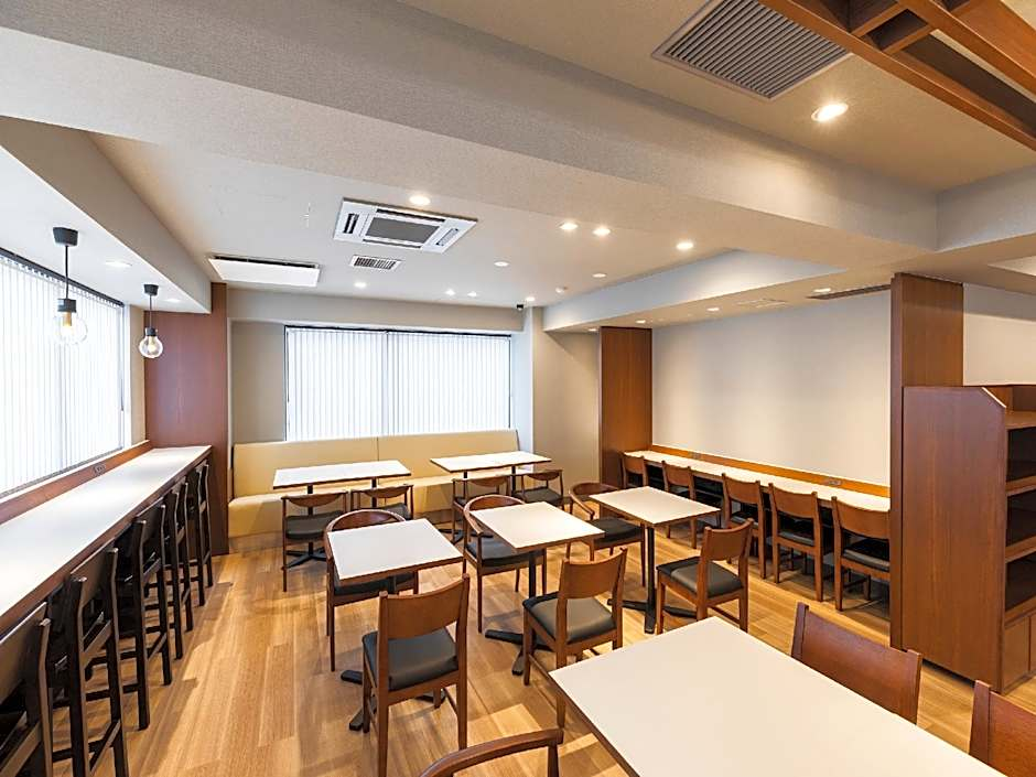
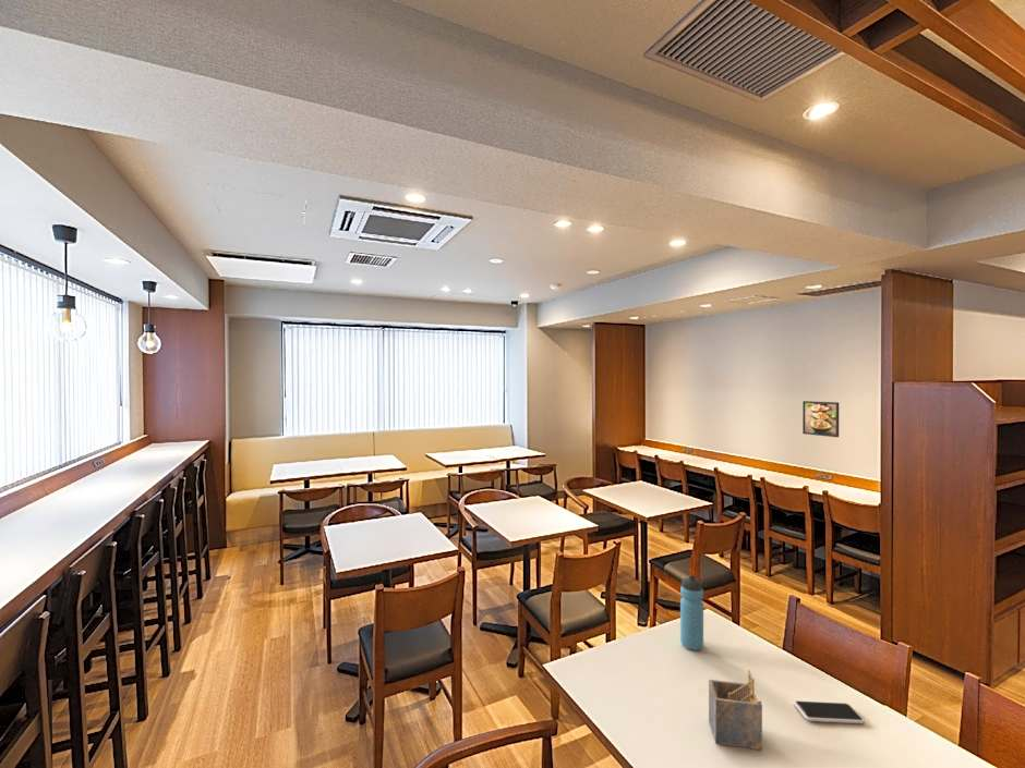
+ smartphone [793,699,865,724]
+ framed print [801,400,840,438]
+ water bottle [679,573,704,651]
+ napkin holder [708,669,763,751]
